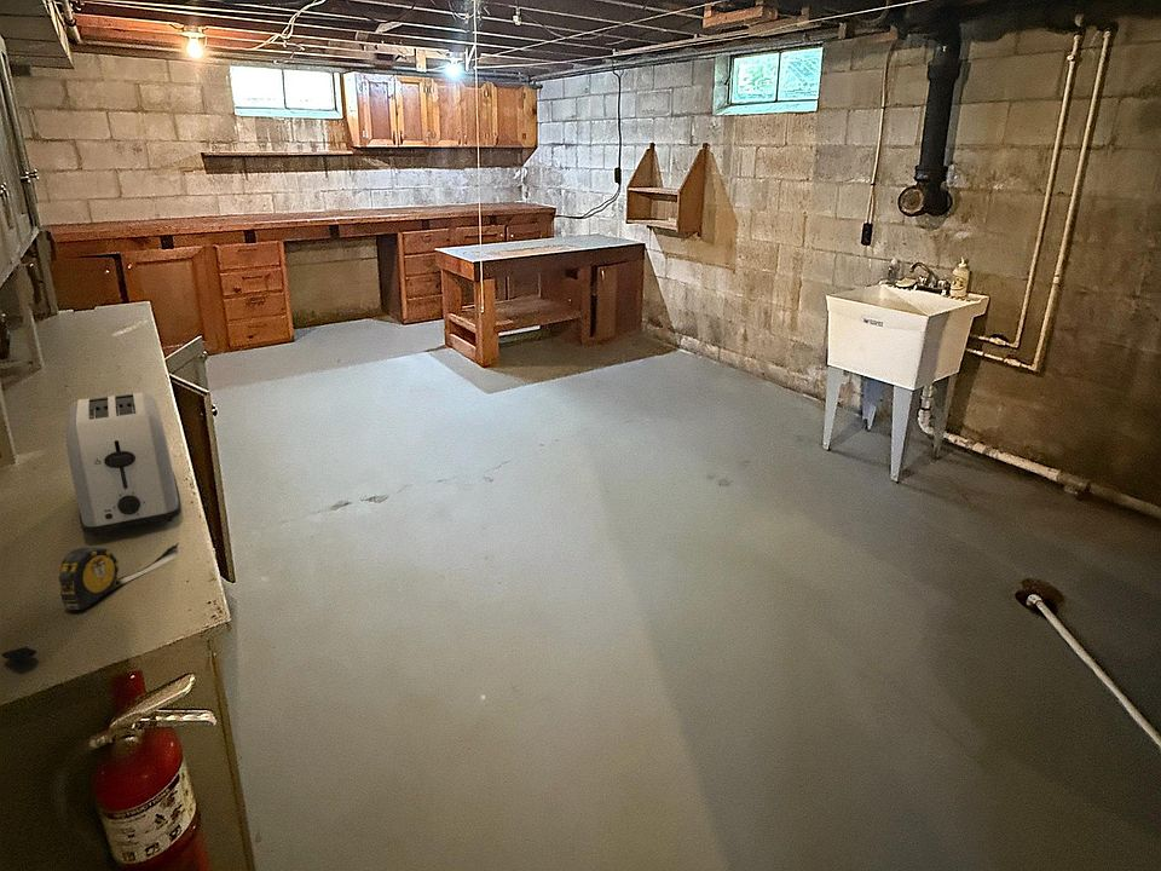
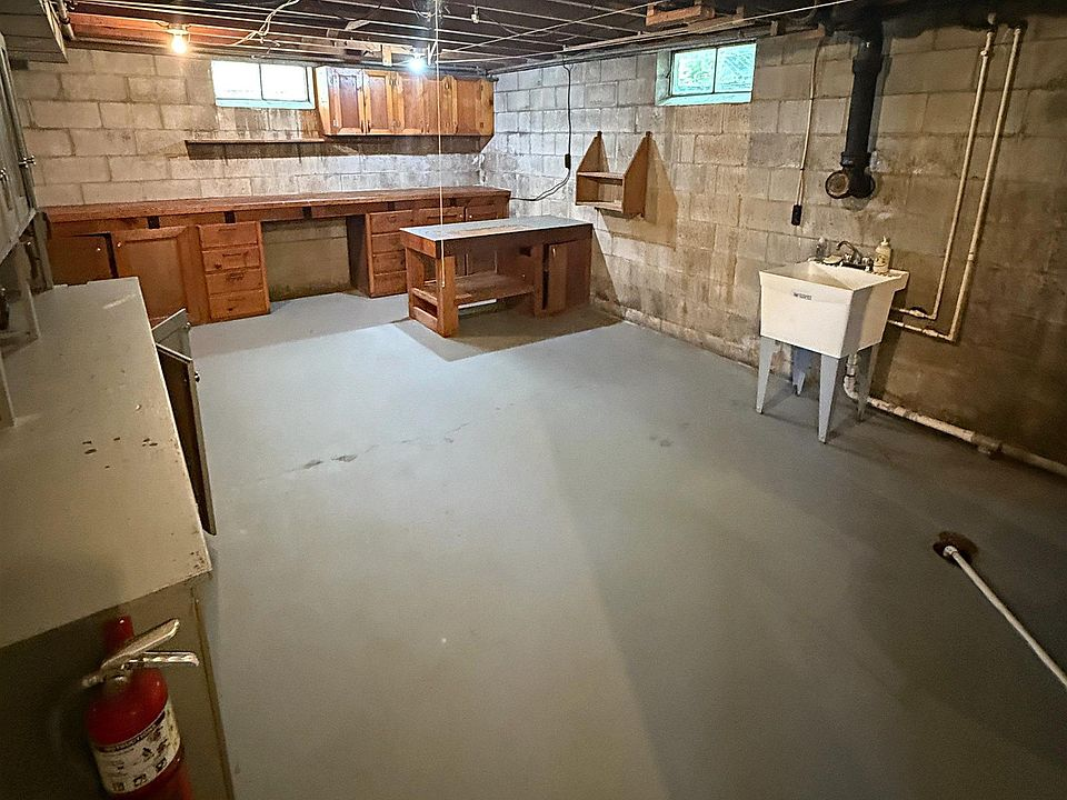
- toaster [64,391,183,537]
- tape measure [0,541,180,664]
